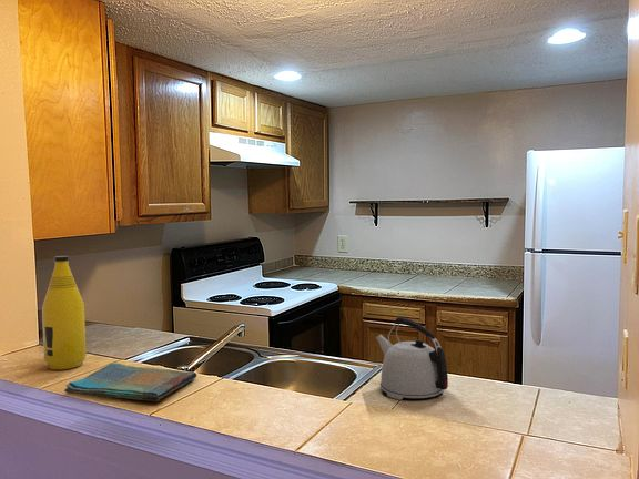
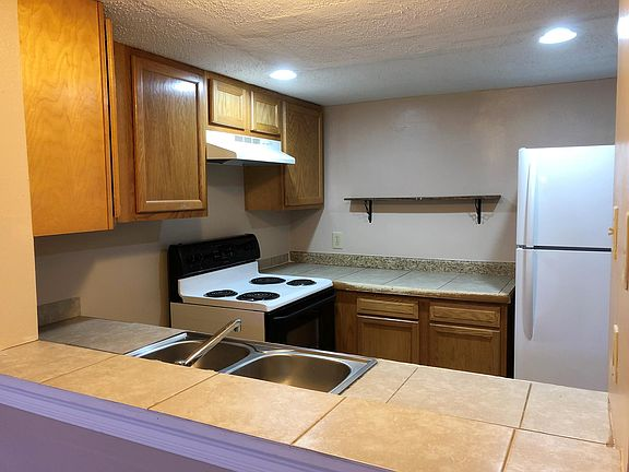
- dish towel [63,361,197,402]
- kettle [375,316,449,400]
- bottle [41,255,88,370]
